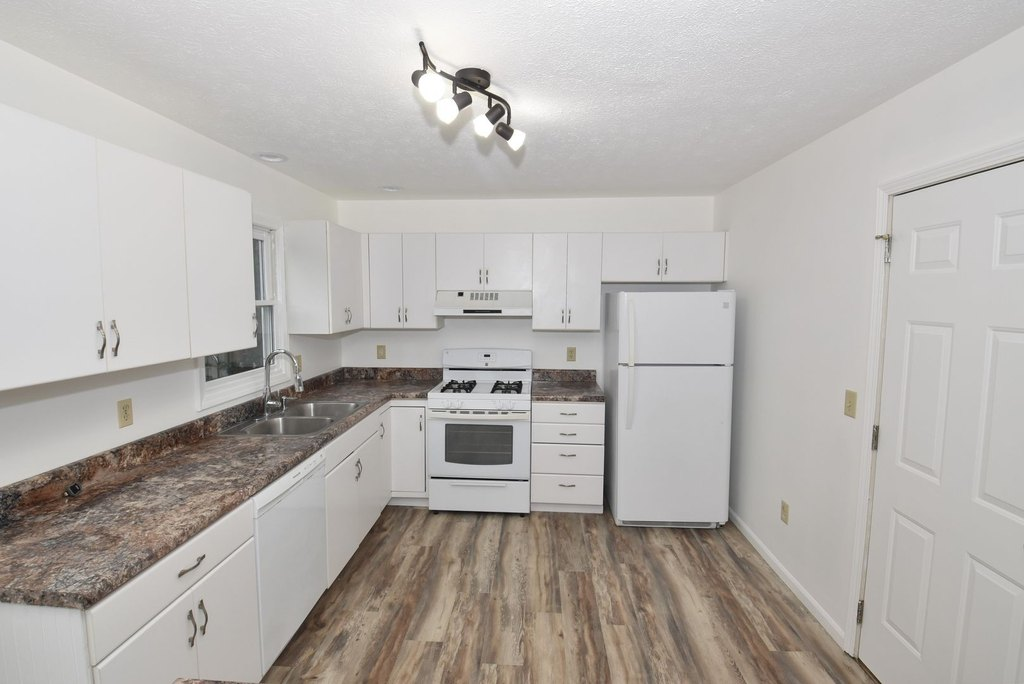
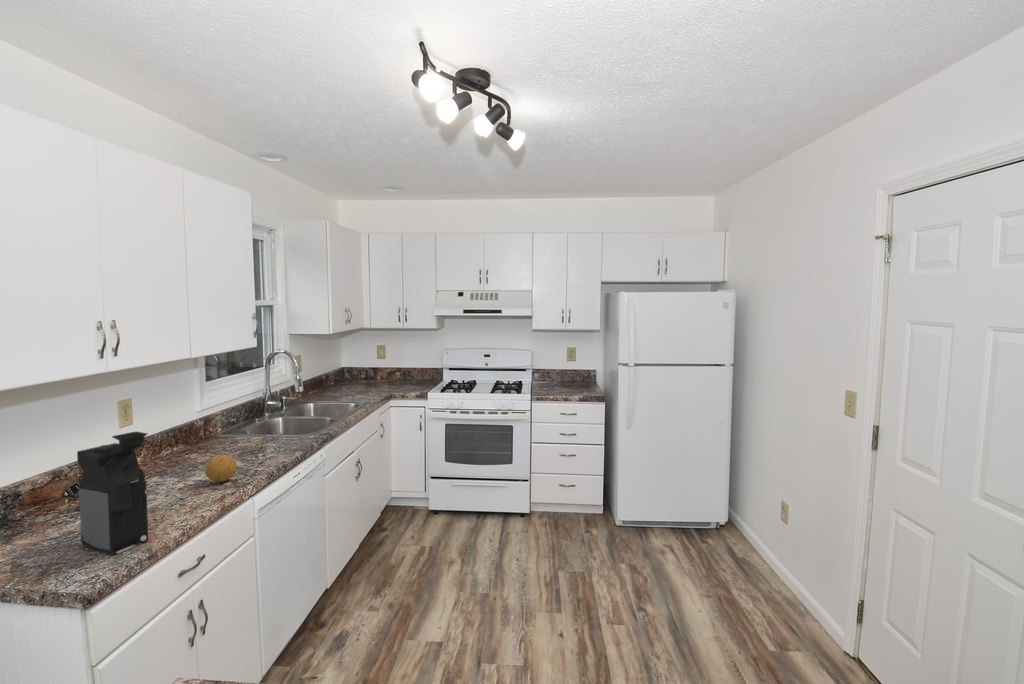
+ coffee maker [76,431,149,557]
+ fruit [204,454,237,483]
